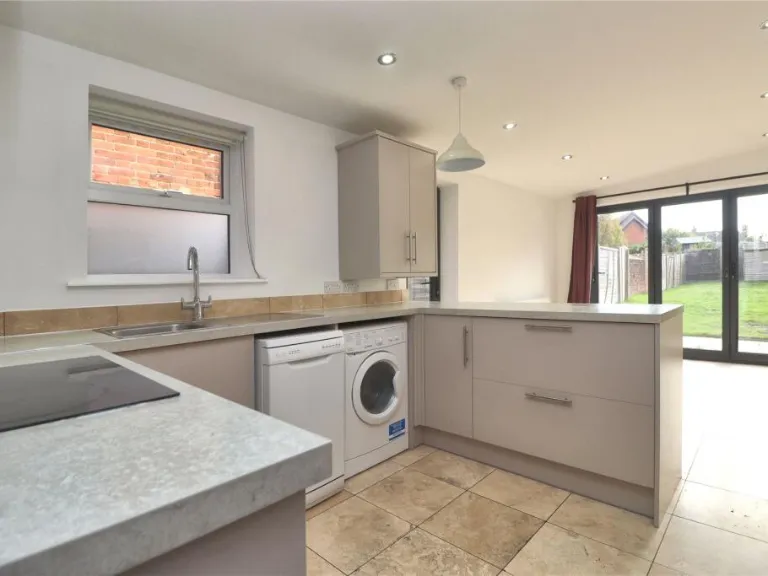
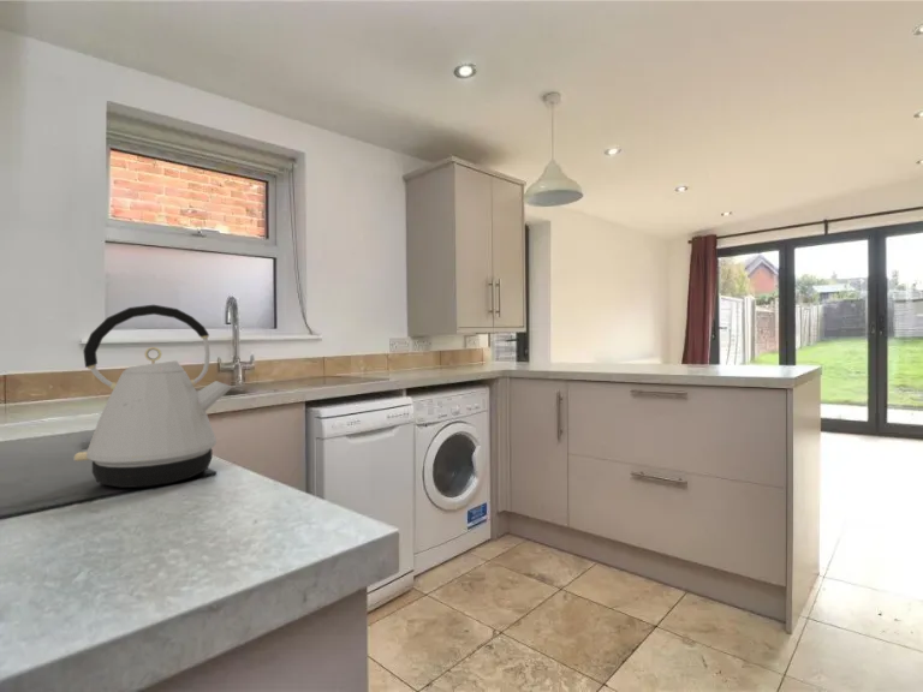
+ kettle [72,304,233,489]
